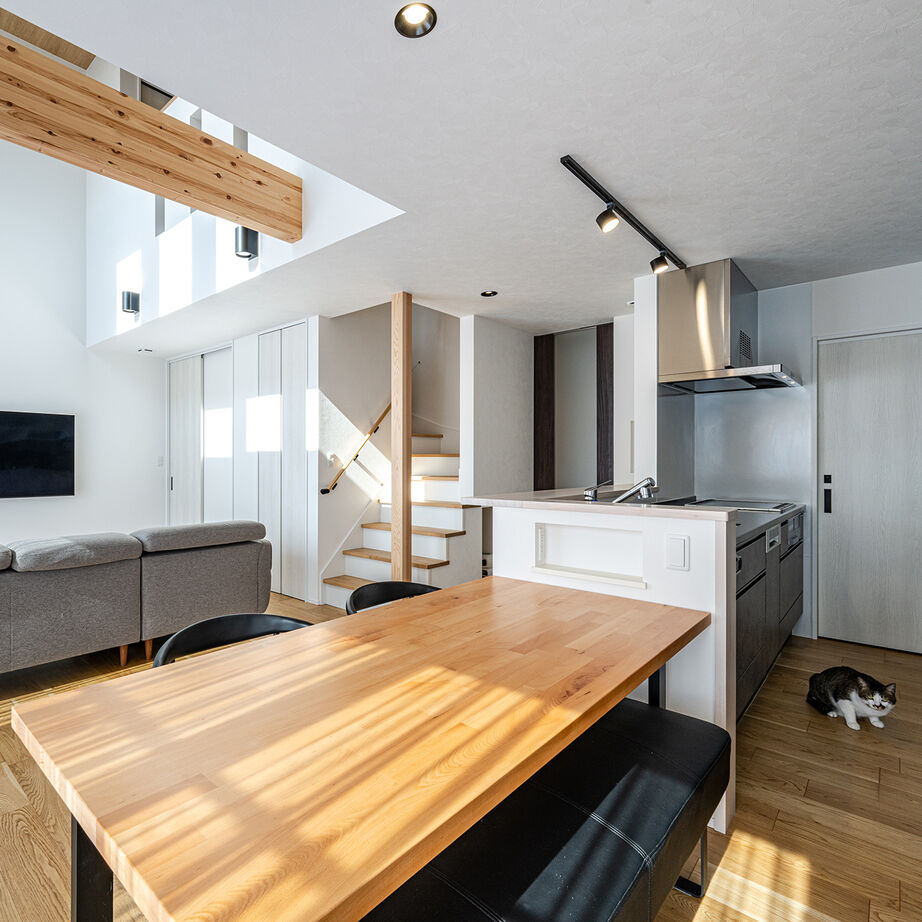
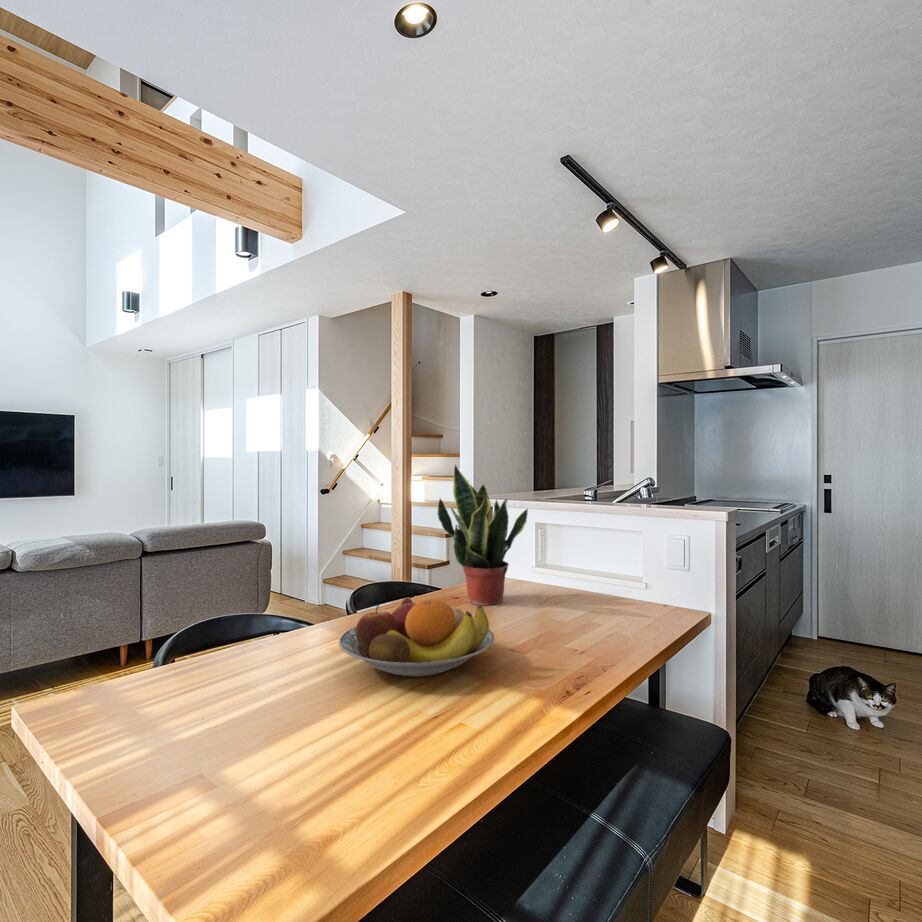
+ fruit bowl [338,597,496,678]
+ potted plant [436,463,529,606]
